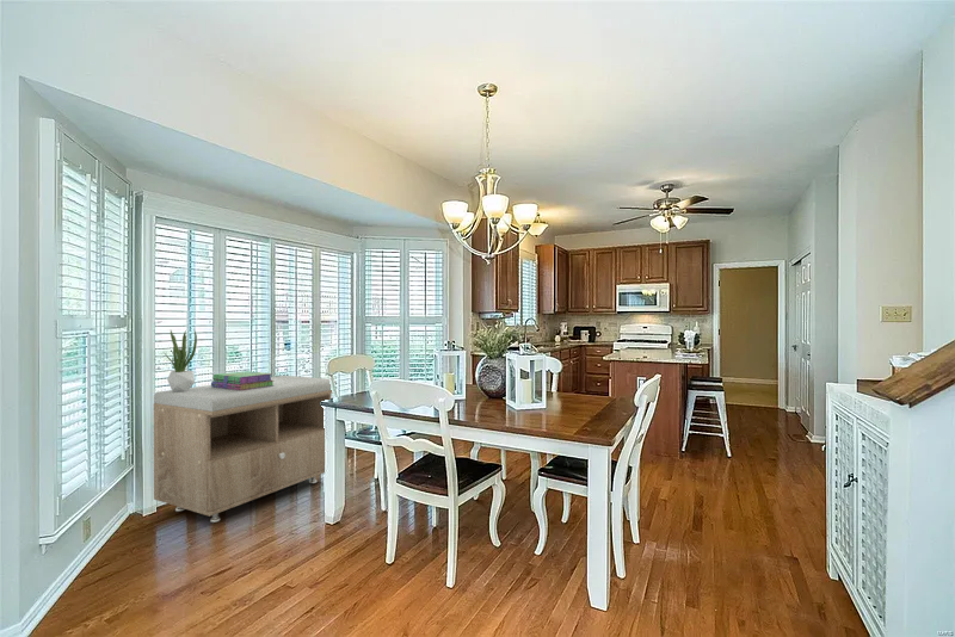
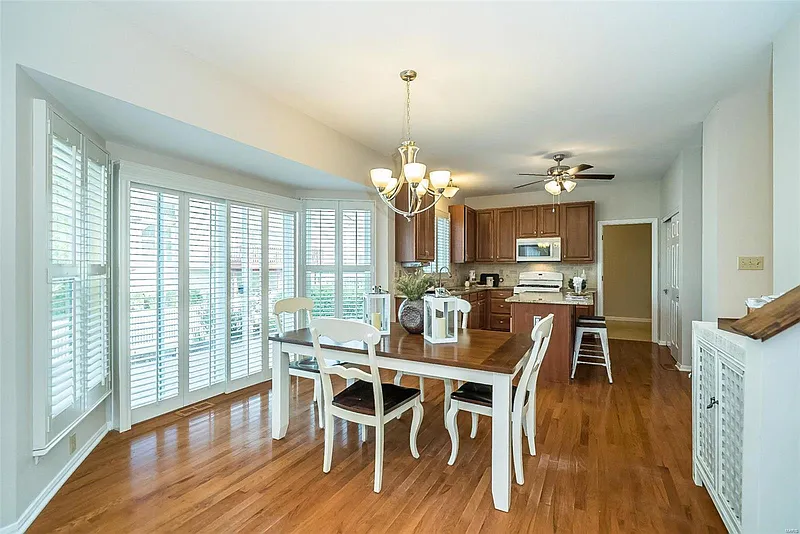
- storage bench [153,375,337,524]
- potted plant [162,328,198,391]
- stack of books [210,370,273,390]
